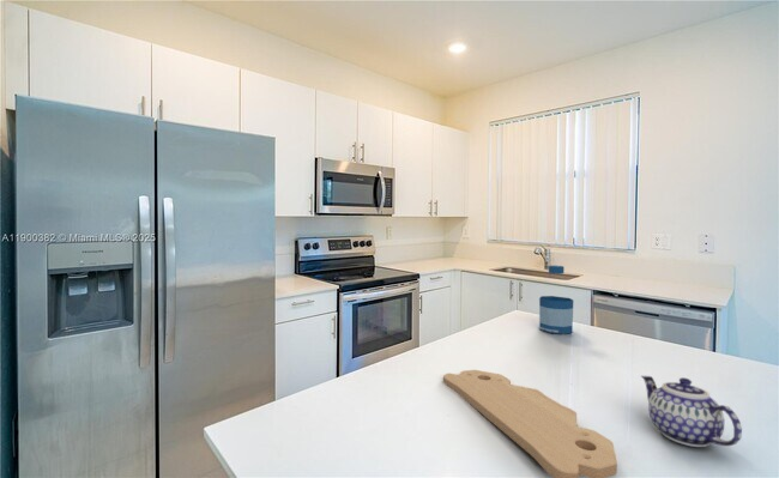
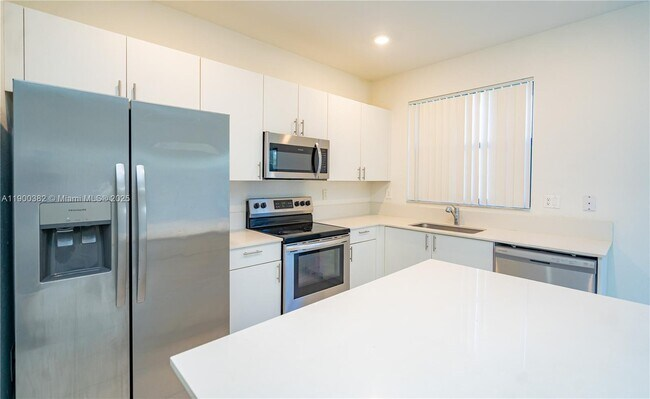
- cutting board [442,369,618,478]
- bottle [538,265,574,335]
- teapot [640,375,743,448]
